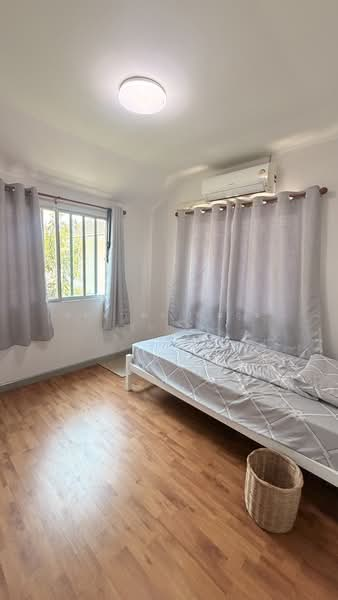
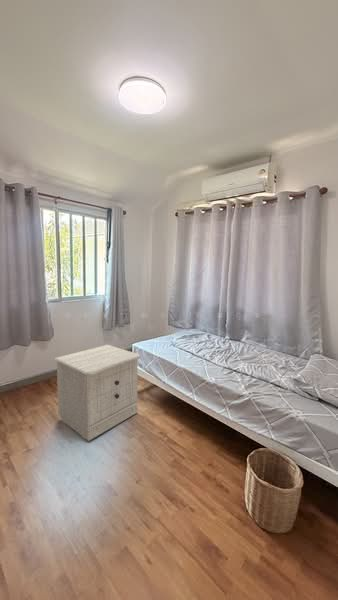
+ nightstand [53,344,142,442]
